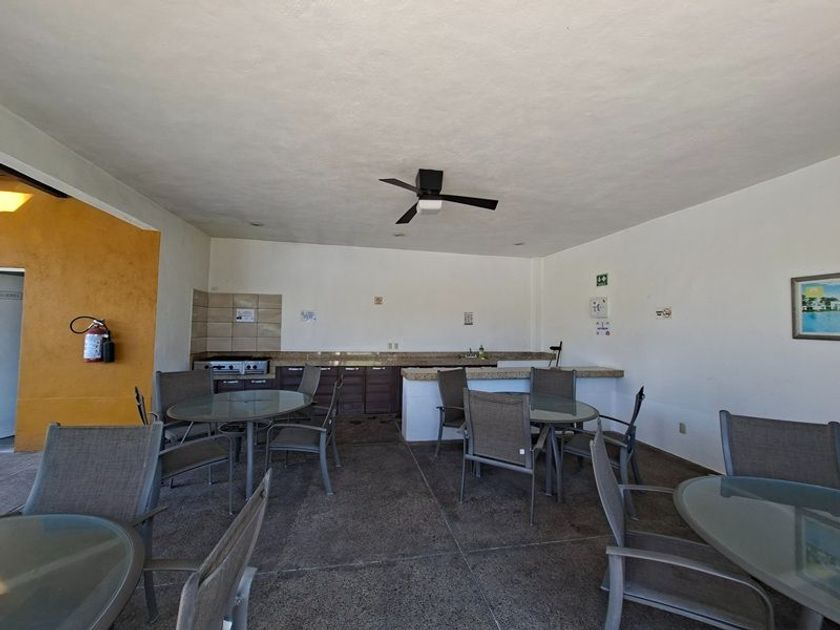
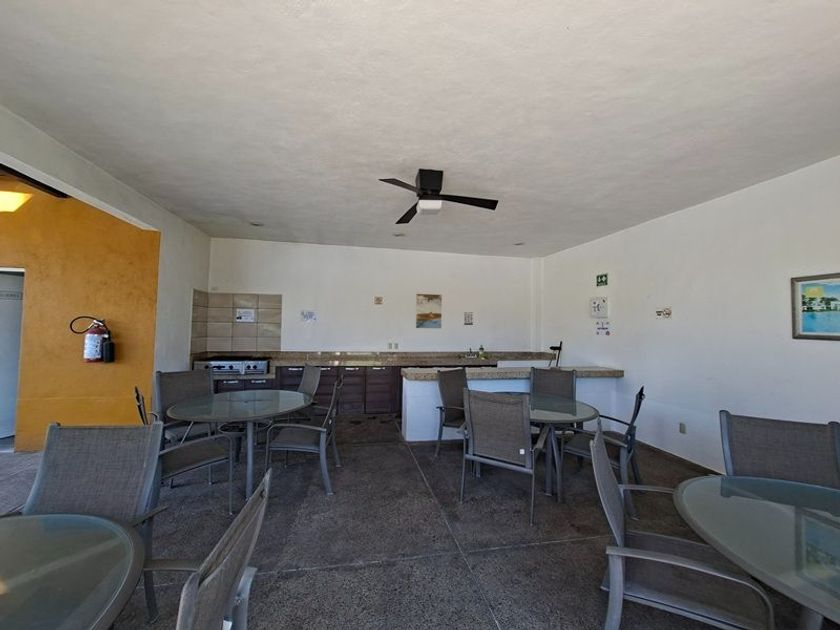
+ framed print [415,293,443,330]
